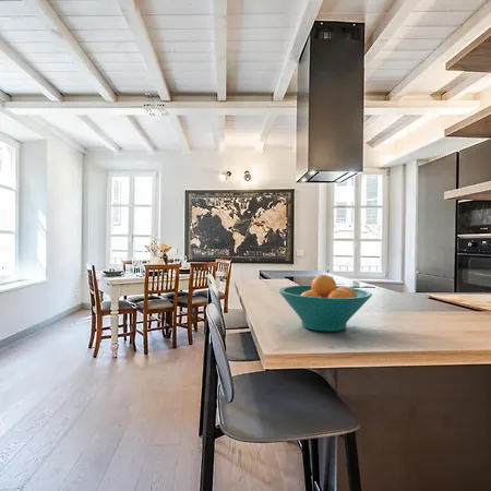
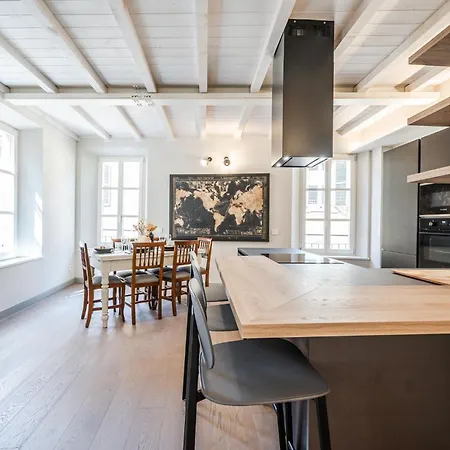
- fruit bowl [278,274,373,333]
